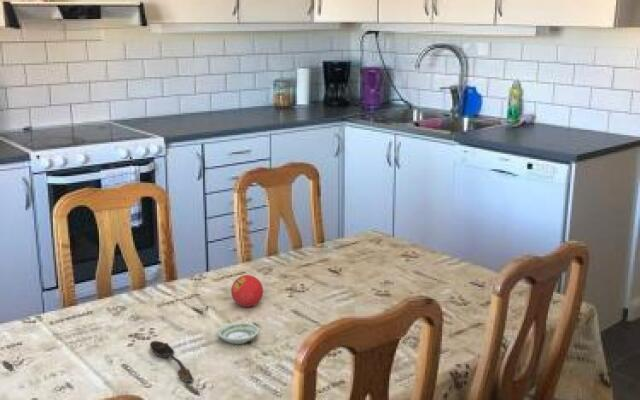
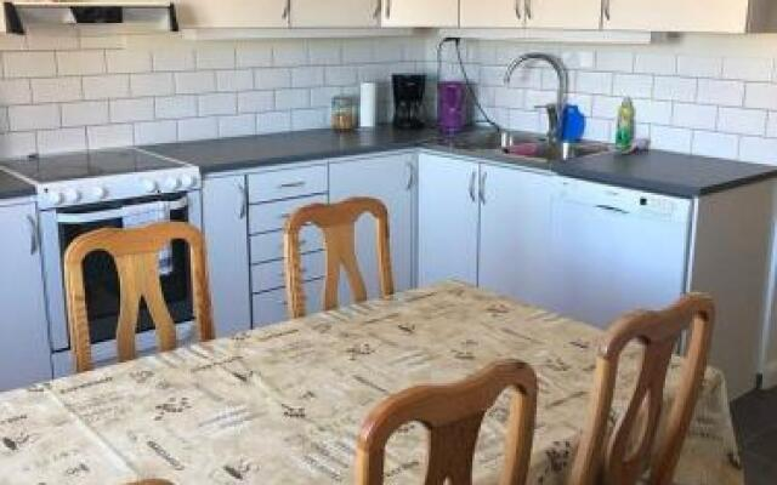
- spoon [149,340,194,383]
- fruit [230,274,264,308]
- saucer [216,321,260,345]
